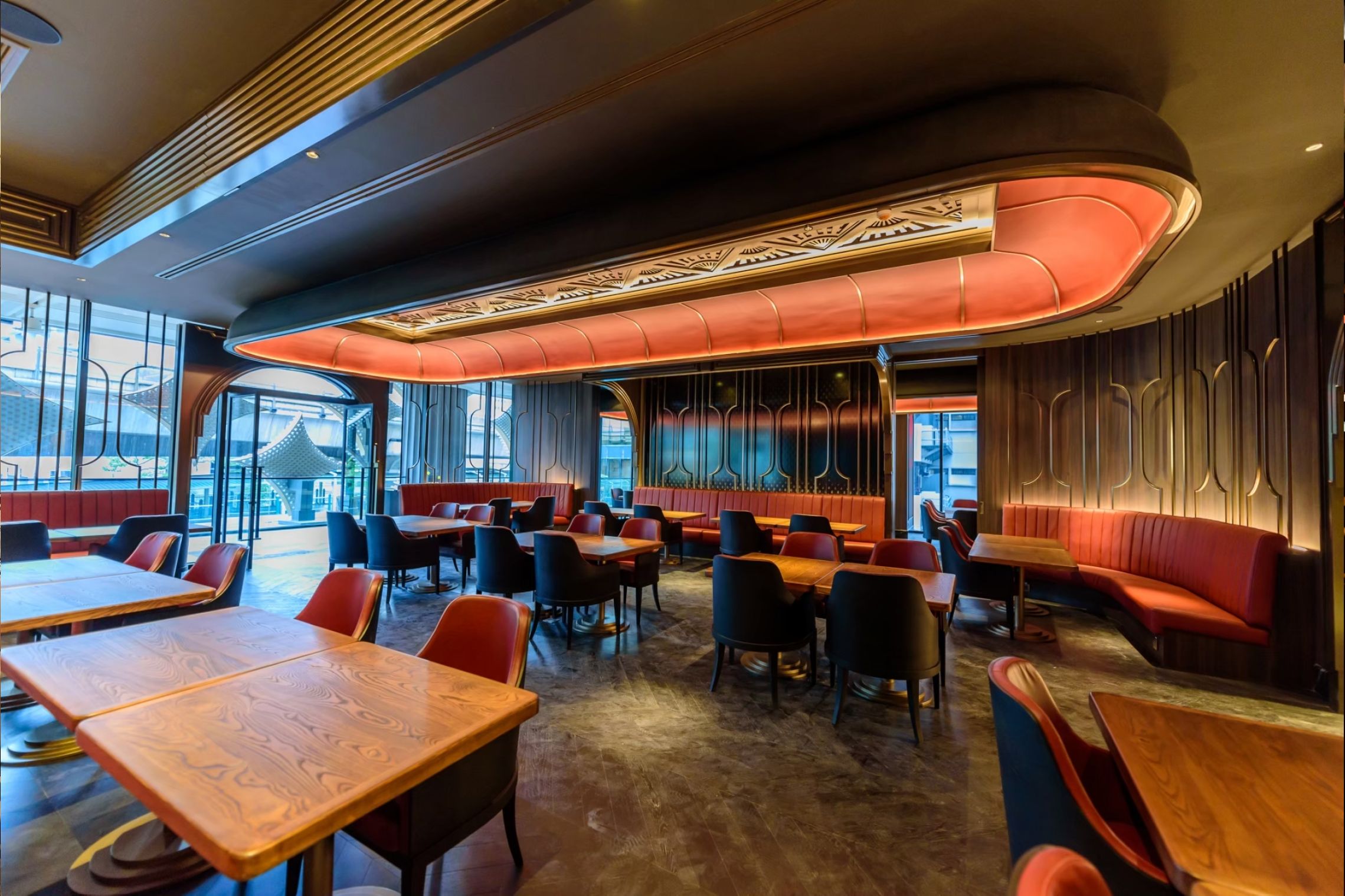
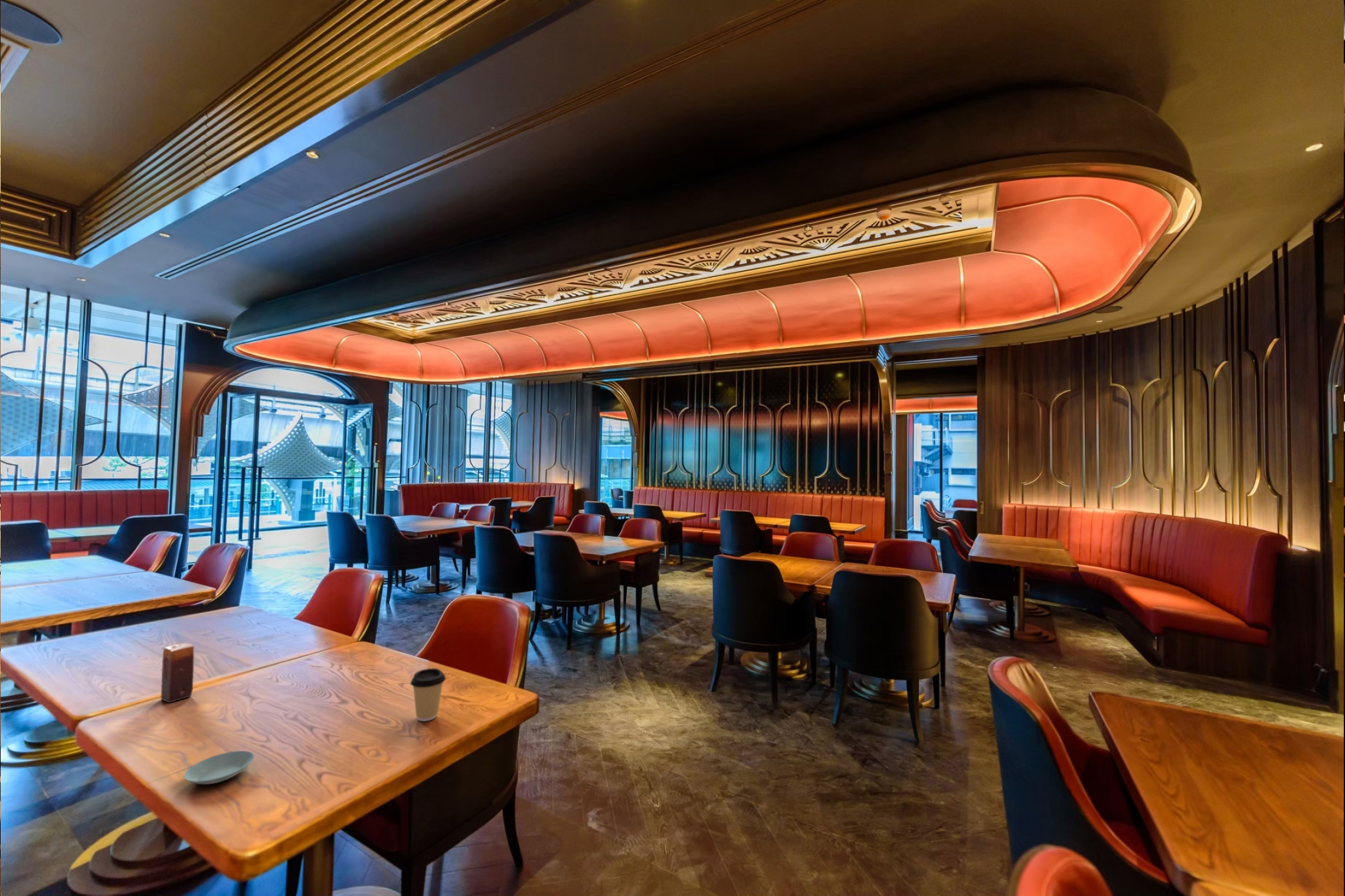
+ coffee cup [410,668,446,722]
+ candle [160,643,195,704]
+ saucer [184,750,255,785]
